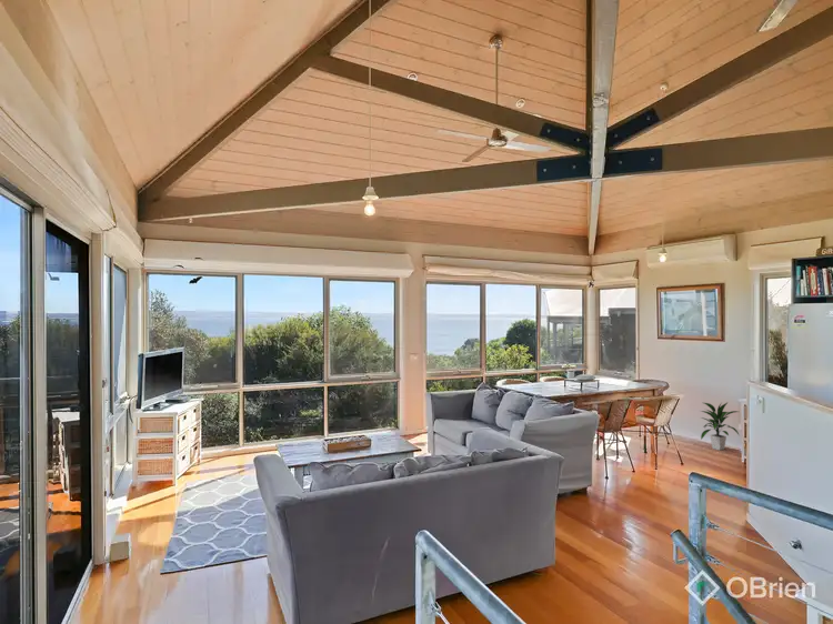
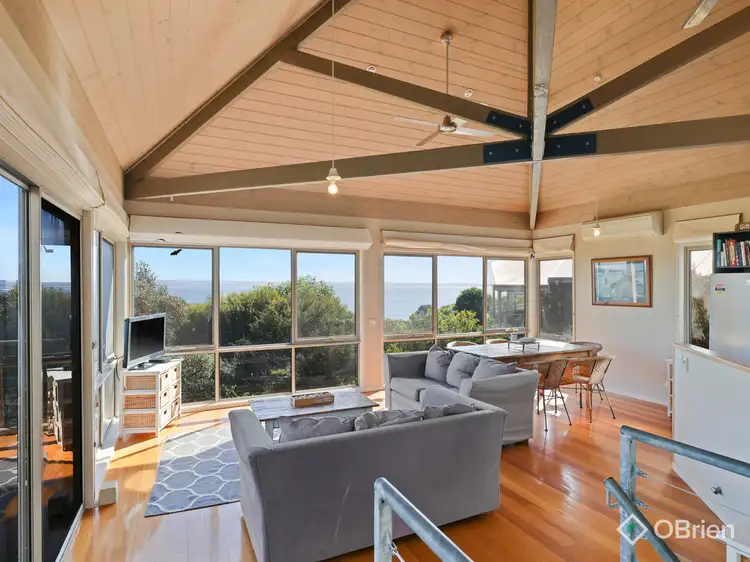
- indoor plant [700,402,740,451]
